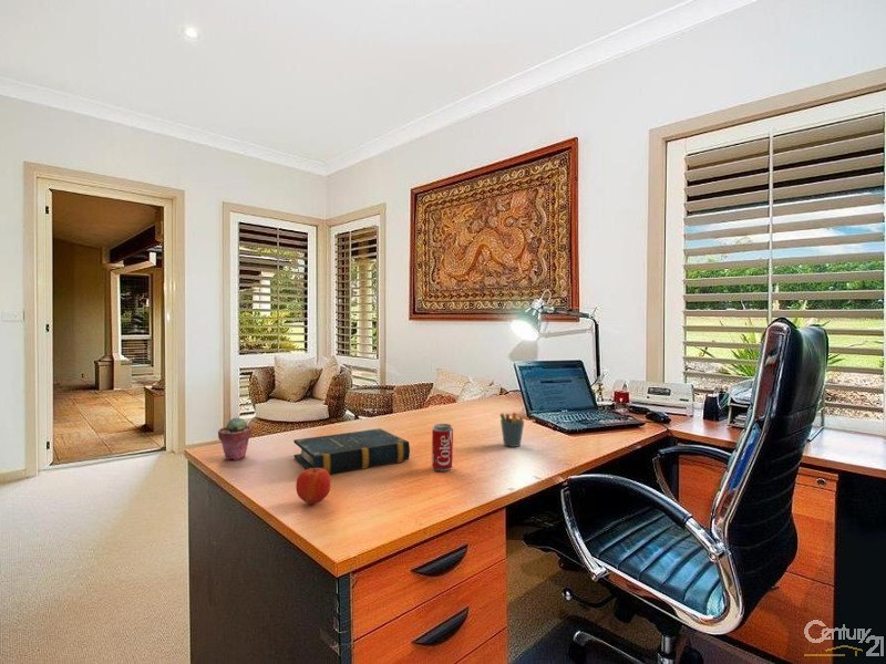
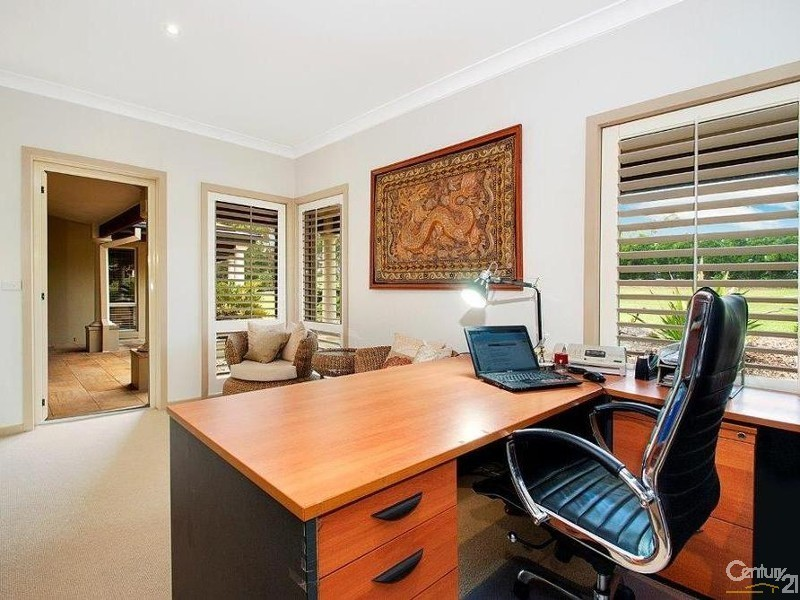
- beverage can [431,423,454,473]
- book [292,427,411,475]
- apple [295,468,331,506]
- pen holder [498,406,526,448]
- potted succulent [217,416,253,461]
